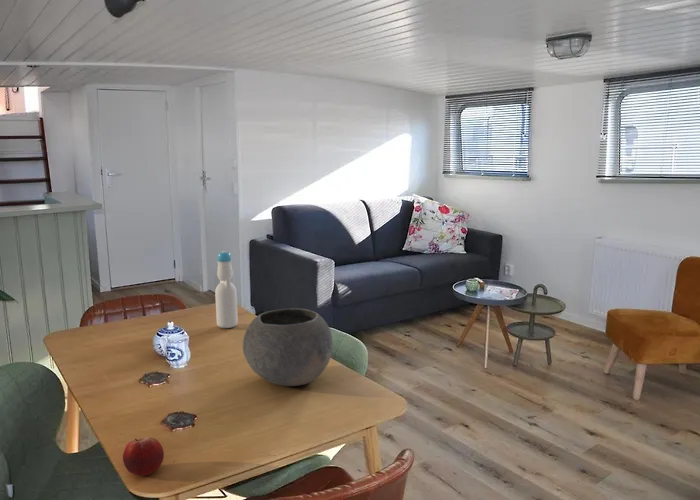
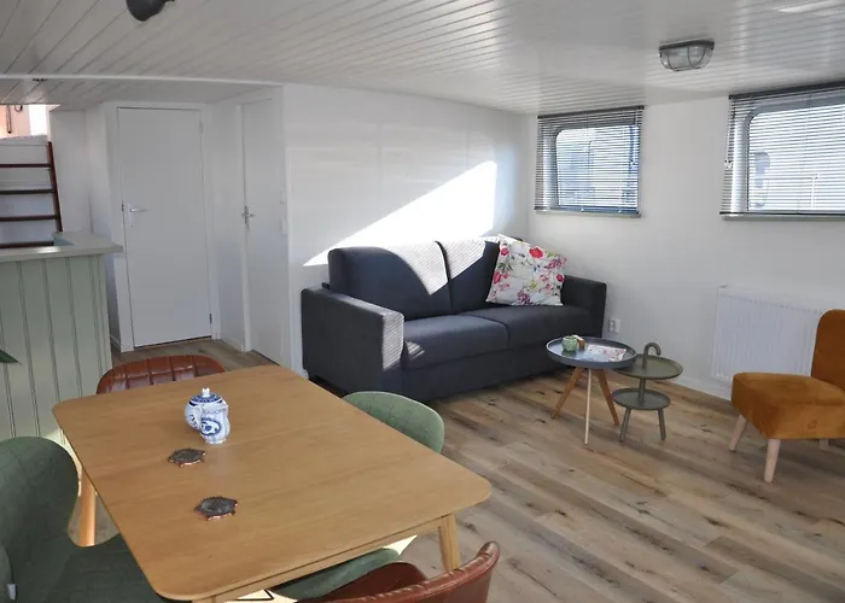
- fruit [122,436,165,477]
- bowl [242,307,334,387]
- bottle [214,250,239,329]
